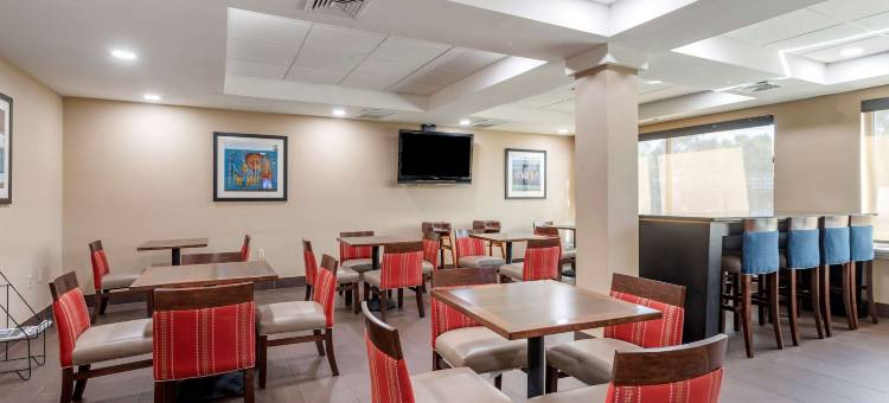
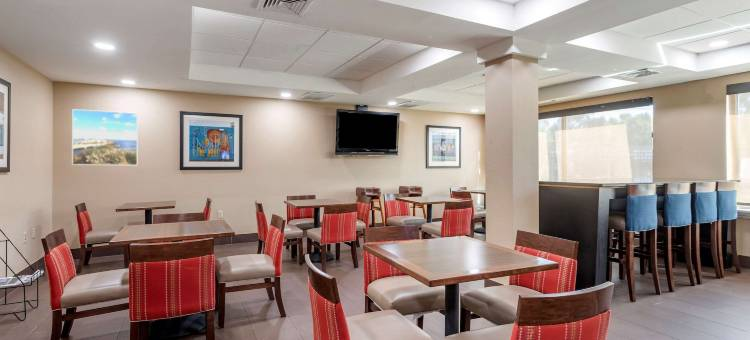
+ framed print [71,108,139,166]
